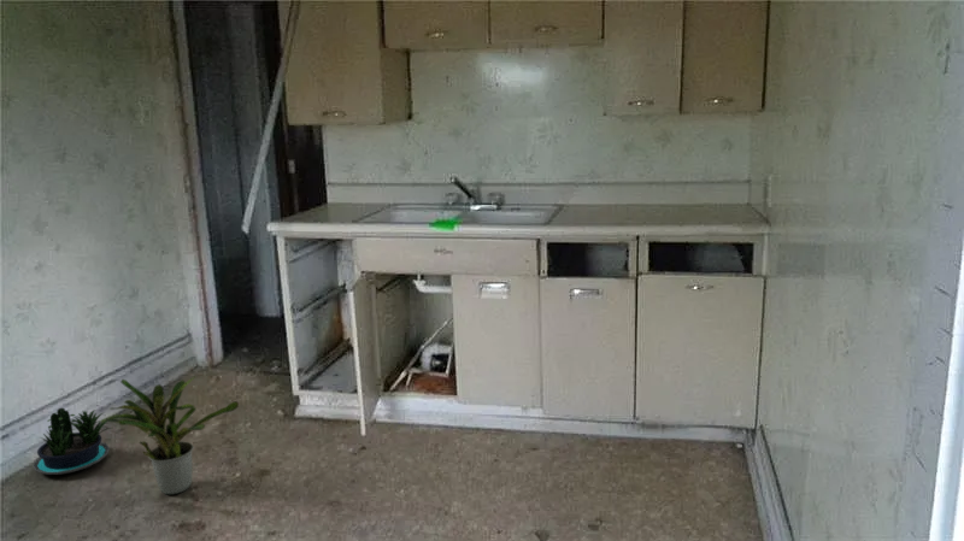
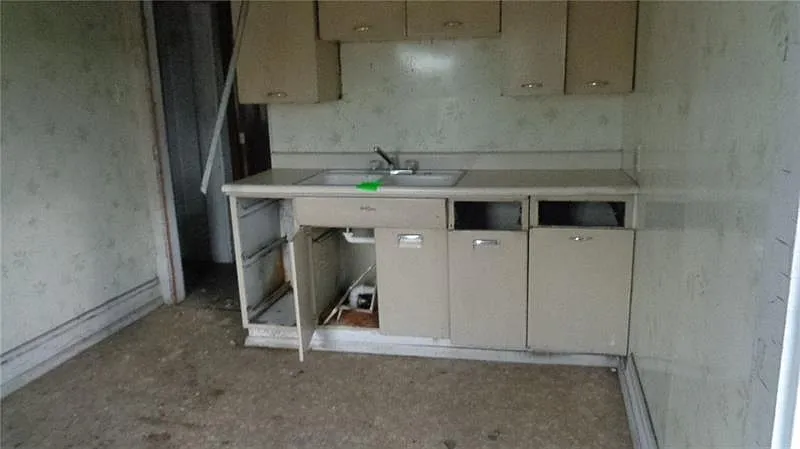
- potted plant [100,375,240,495]
- potted plant [31,407,112,476]
